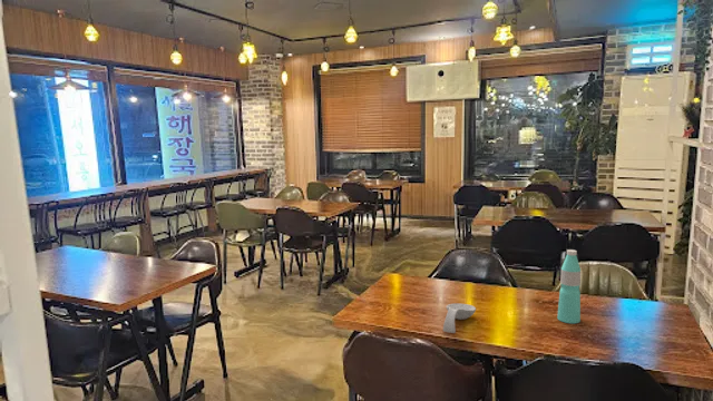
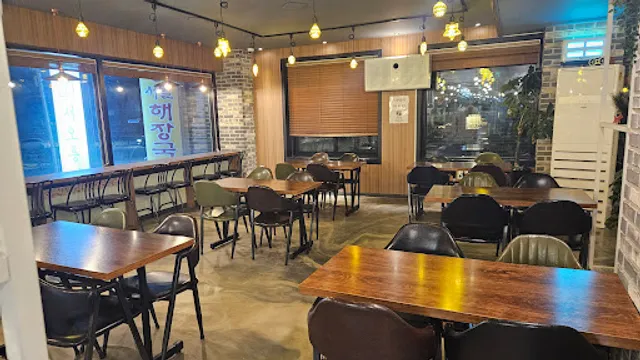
- water bottle [556,248,582,324]
- spoon rest [442,302,477,334]
